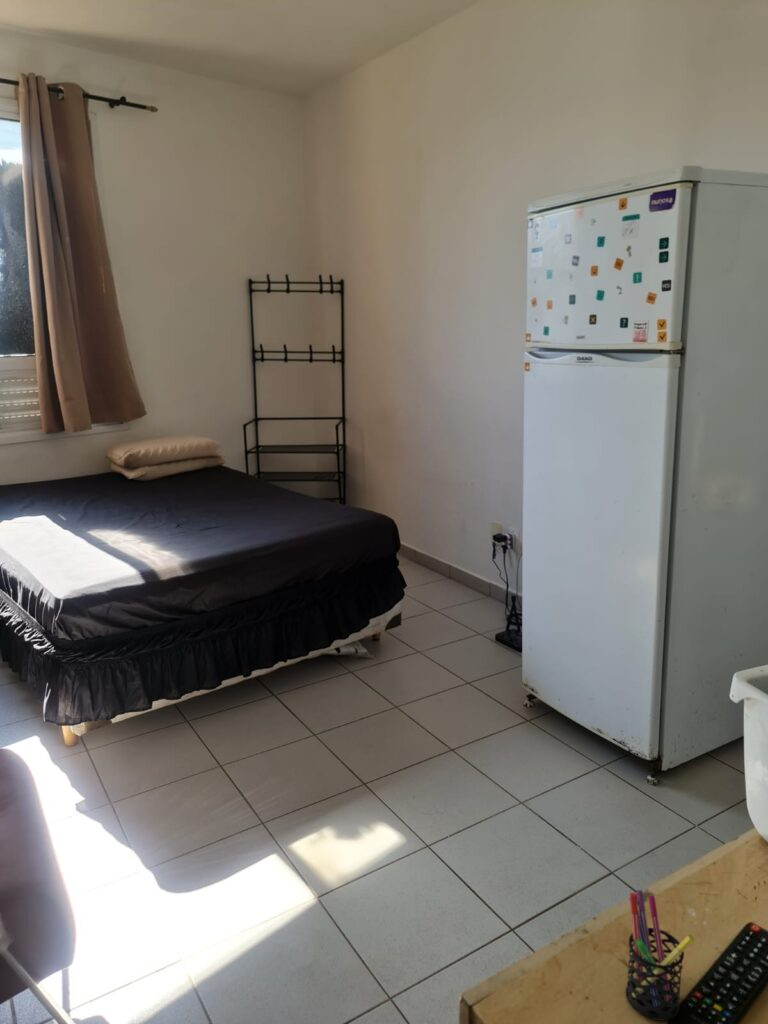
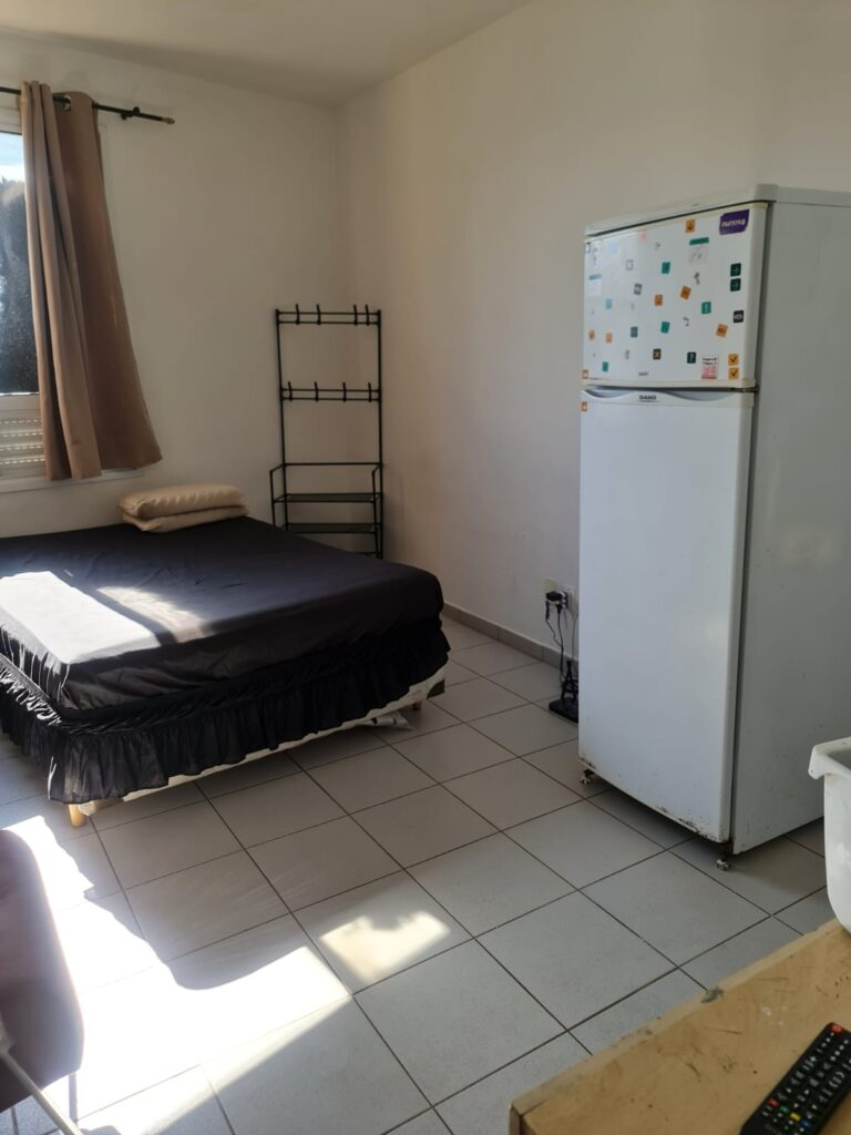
- pen holder [624,889,695,1022]
